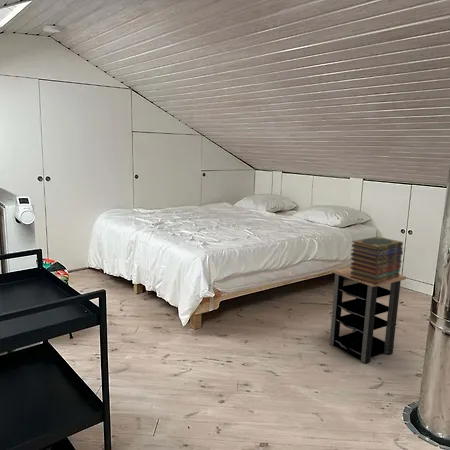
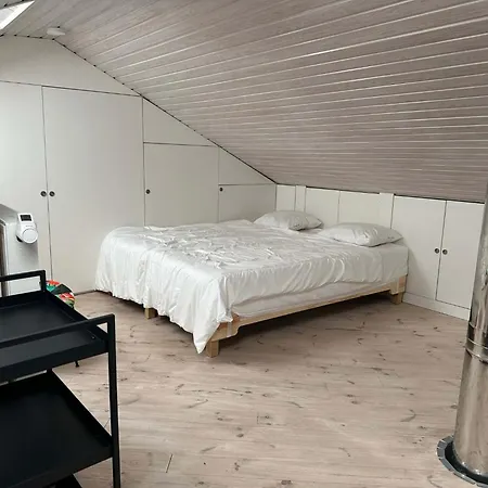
- side table [329,266,407,364]
- book stack [349,236,404,285]
